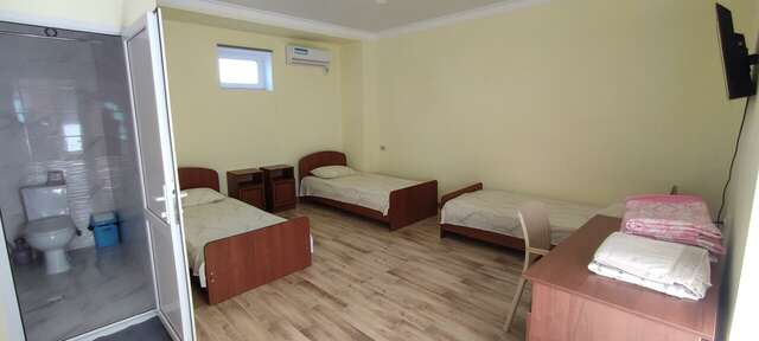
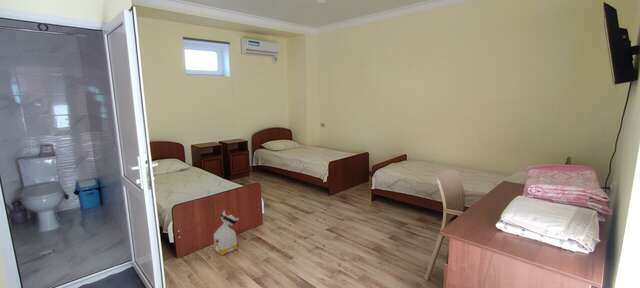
+ bag [212,209,240,256]
